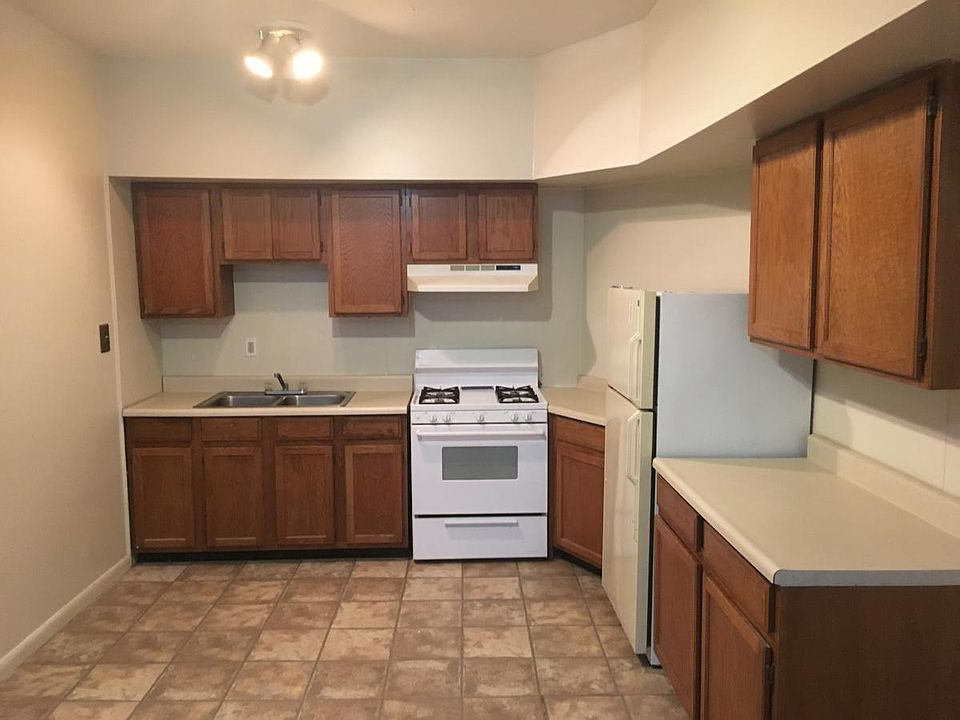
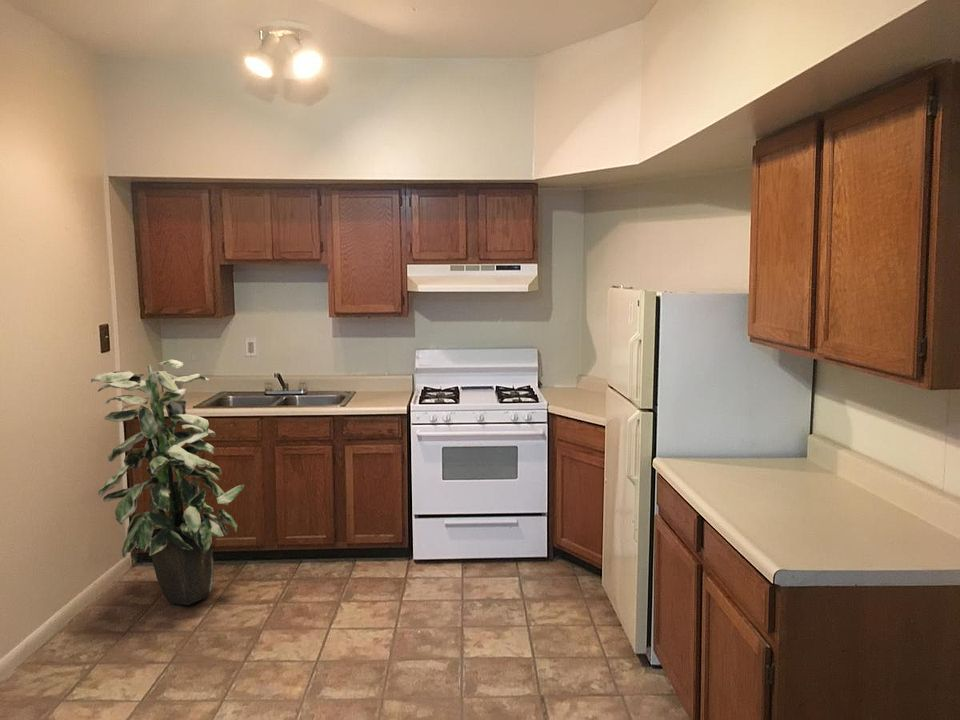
+ indoor plant [90,359,245,606]
